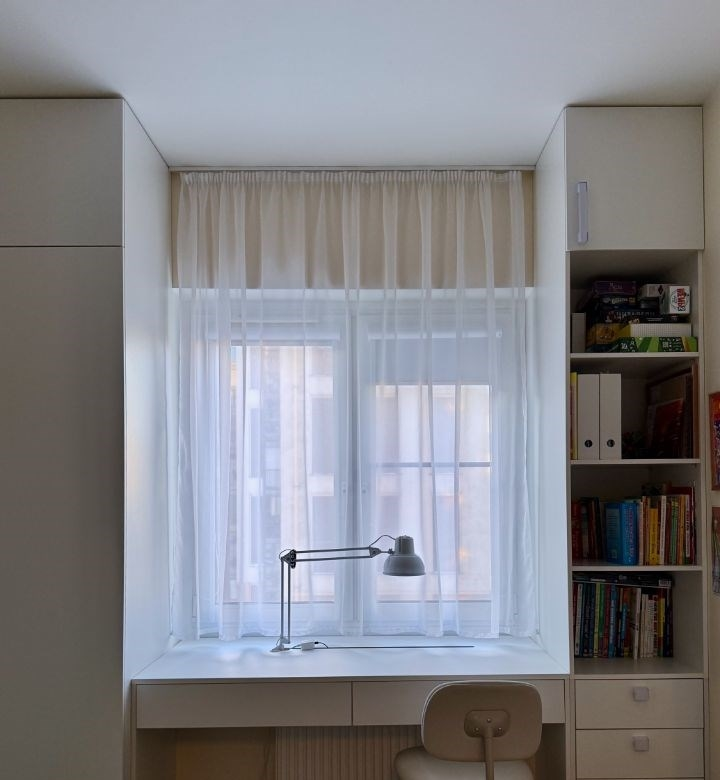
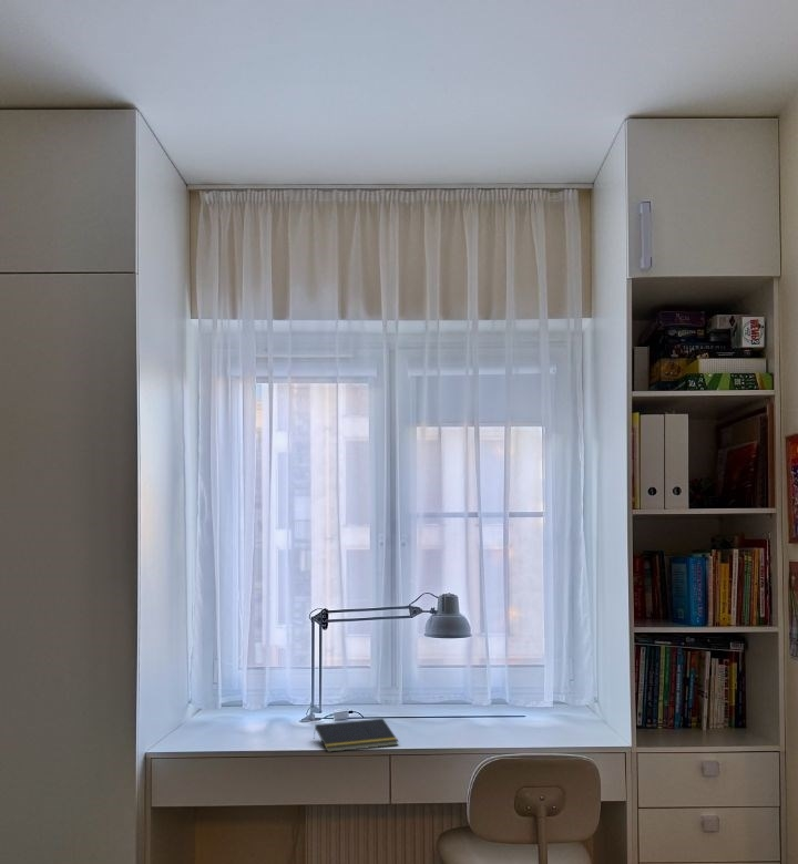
+ notepad [313,718,399,753]
